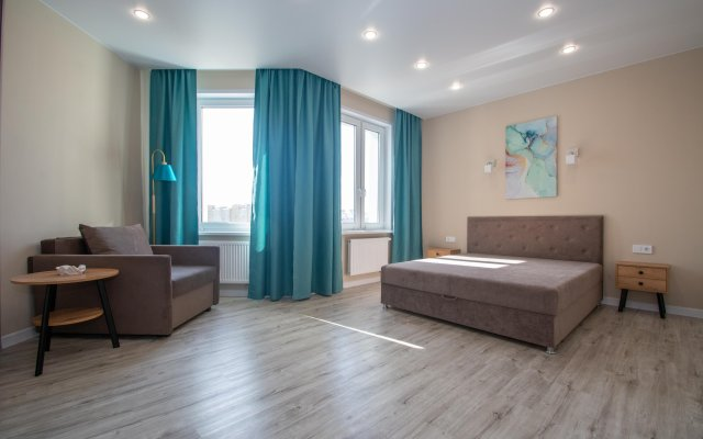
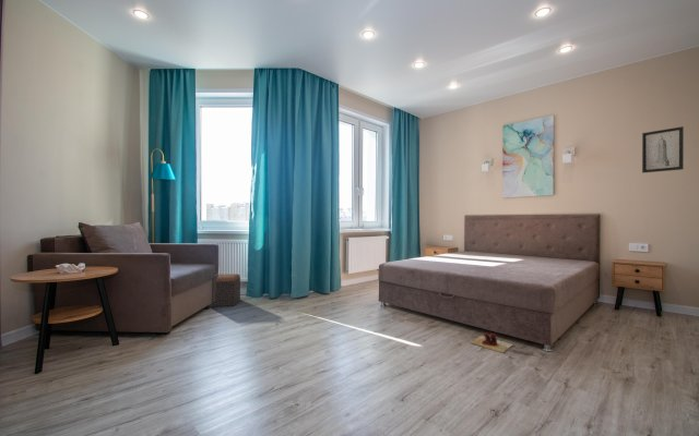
+ wall art [641,125,685,174]
+ footstool [206,272,241,307]
+ slippers [469,332,513,354]
